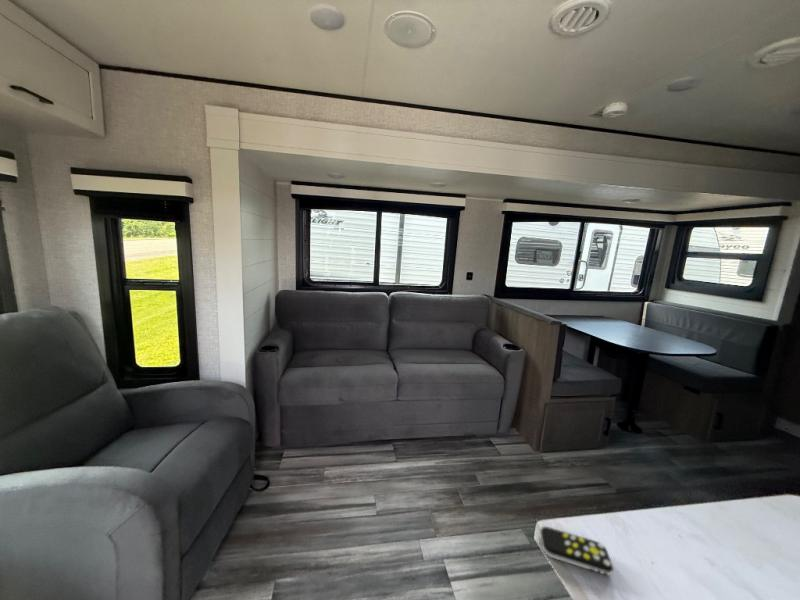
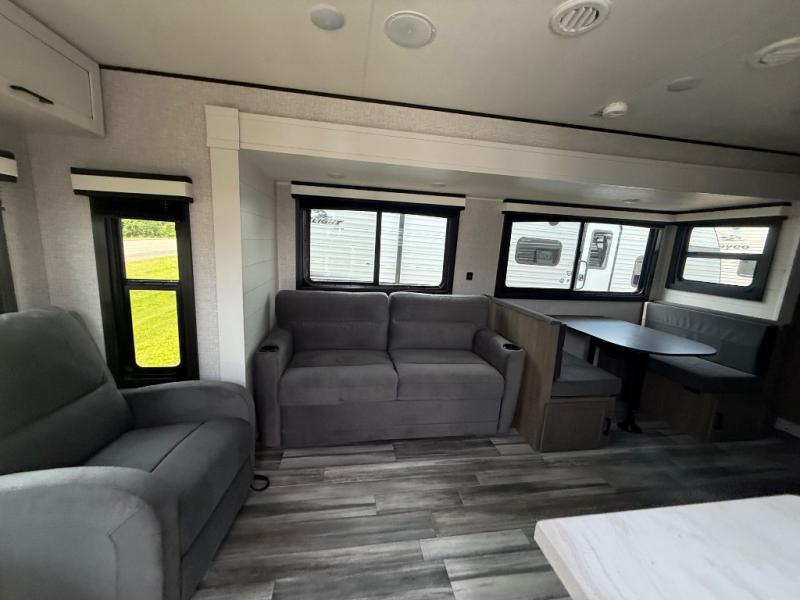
- remote control [539,526,614,576]
